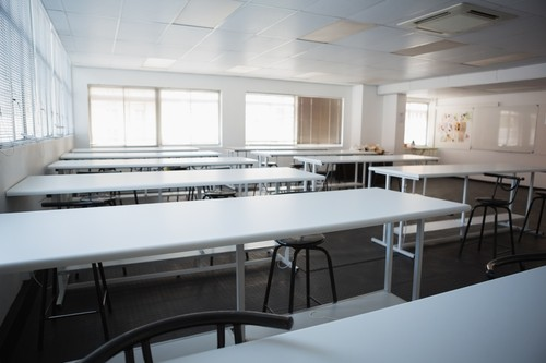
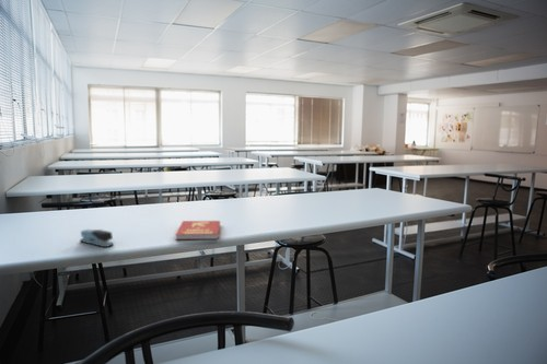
+ book [174,220,221,240]
+ stapler [79,228,115,248]
